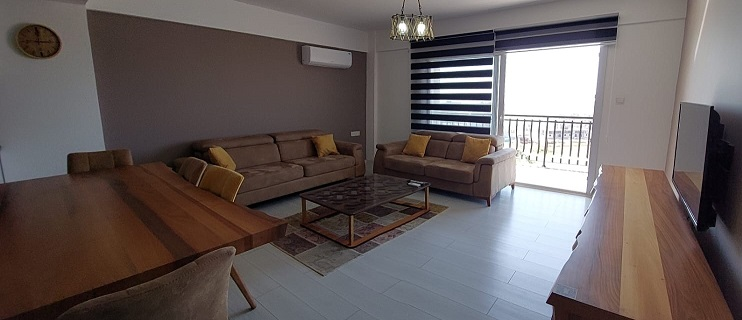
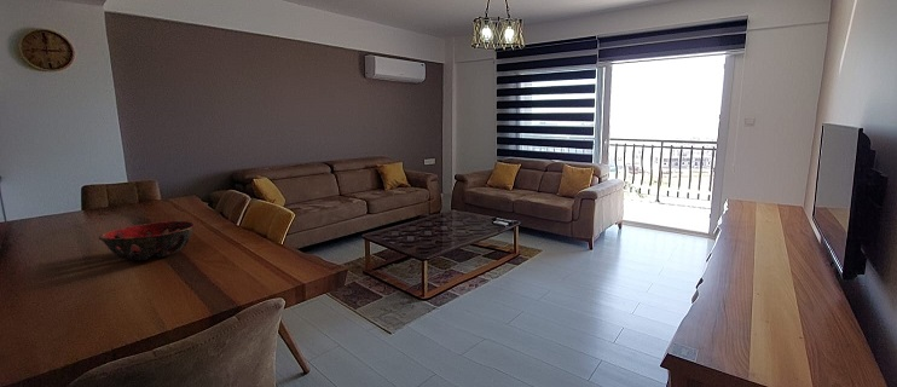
+ decorative bowl [98,220,197,261]
